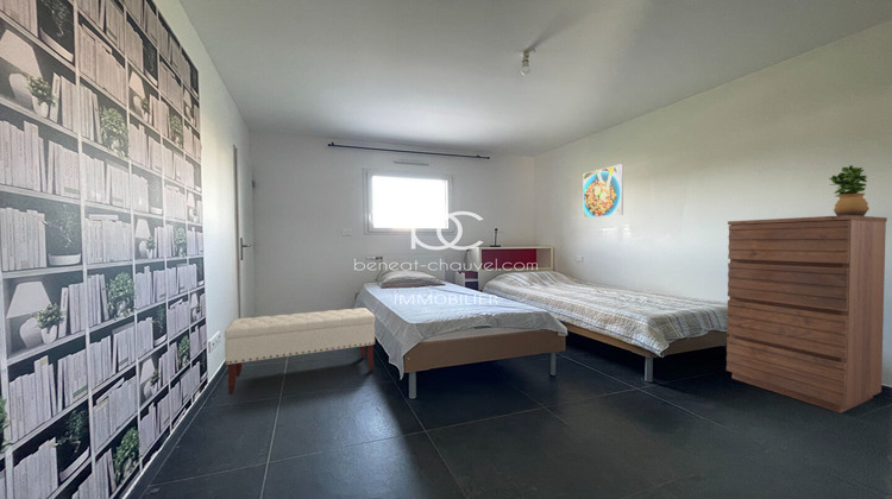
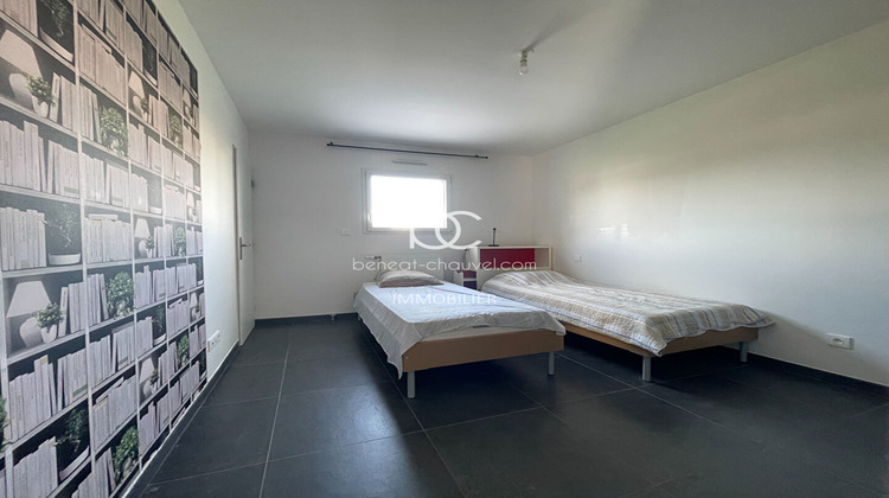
- dresser [725,215,888,415]
- potted plant [828,164,871,216]
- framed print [582,163,624,219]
- bench [224,307,377,396]
